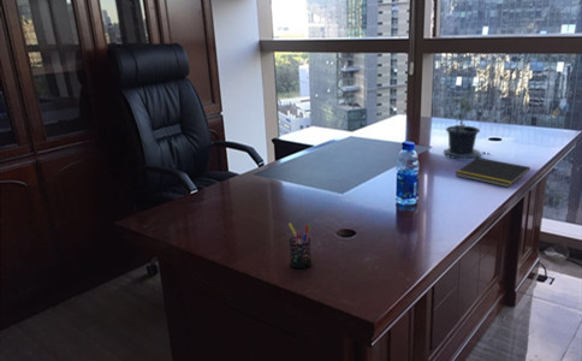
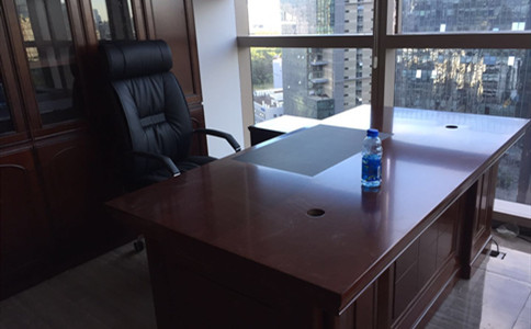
- notepad [455,156,531,189]
- potted plant [443,89,492,160]
- pen holder [287,221,313,270]
